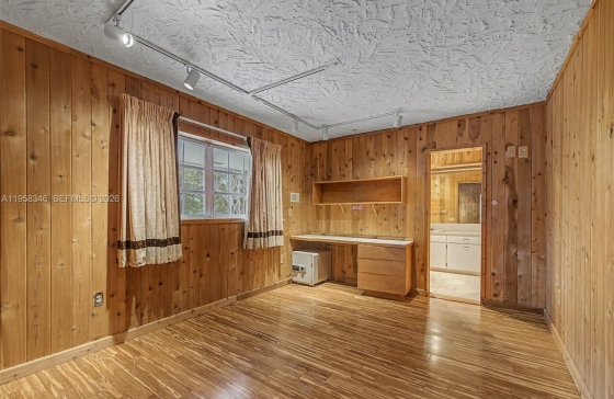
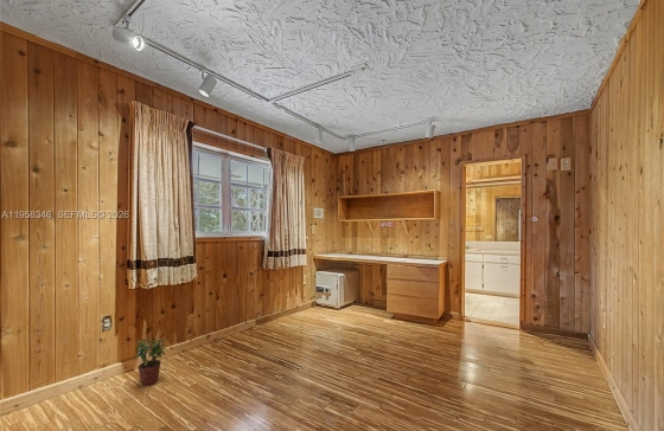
+ potted plant [134,337,167,387]
